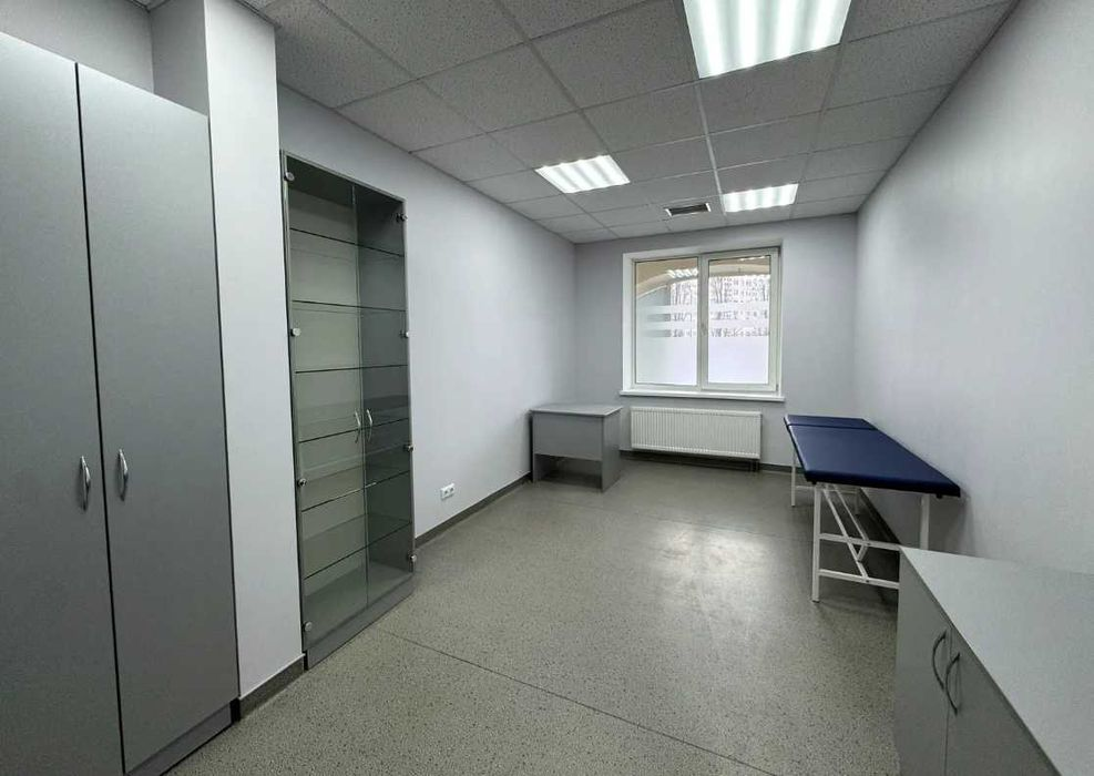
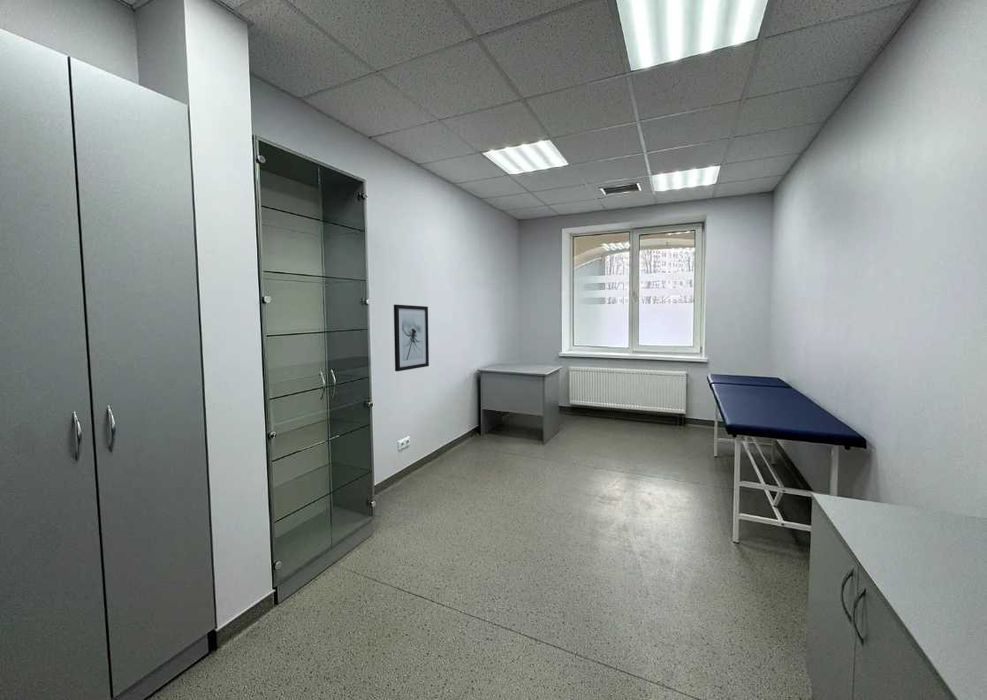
+ wall art [393,304,430,372]
